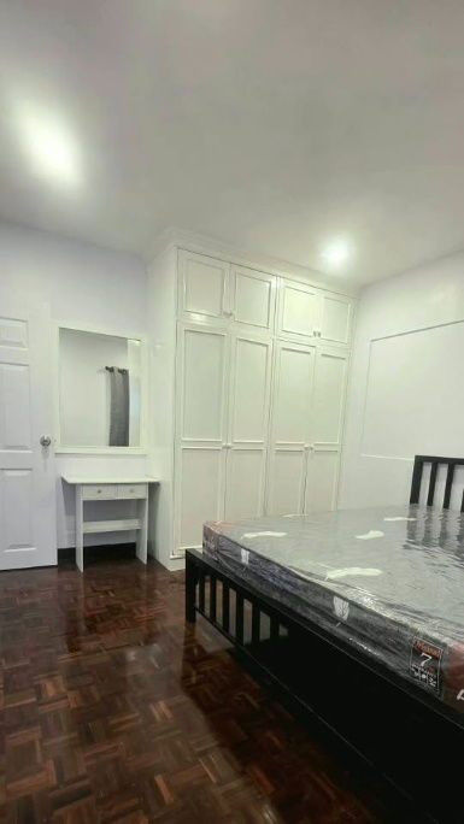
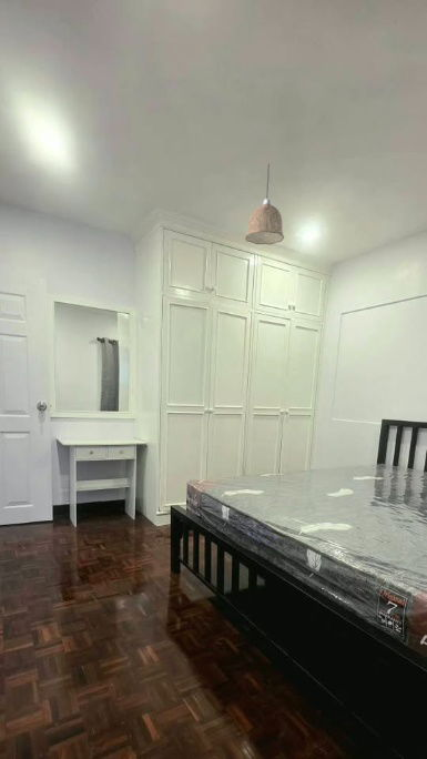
+ pendant lamp [244,163,285,245]
